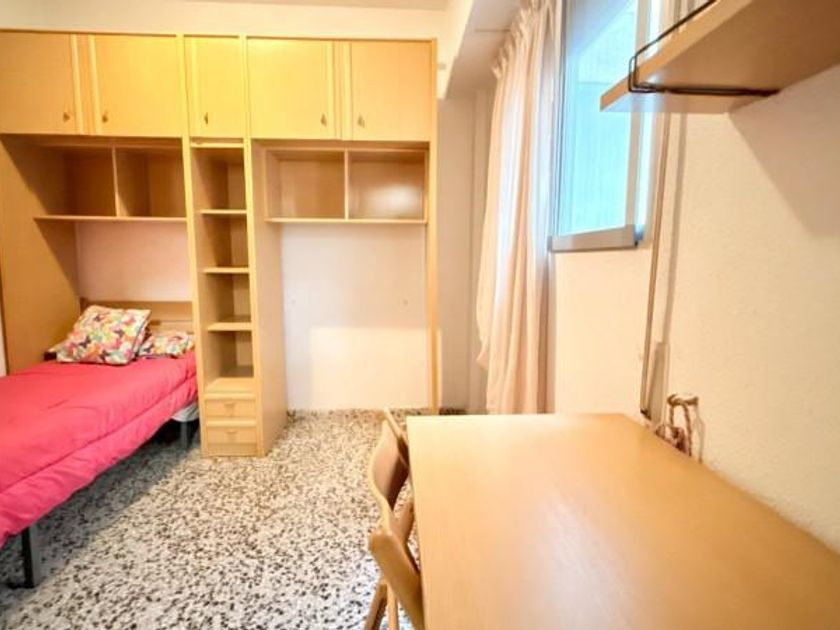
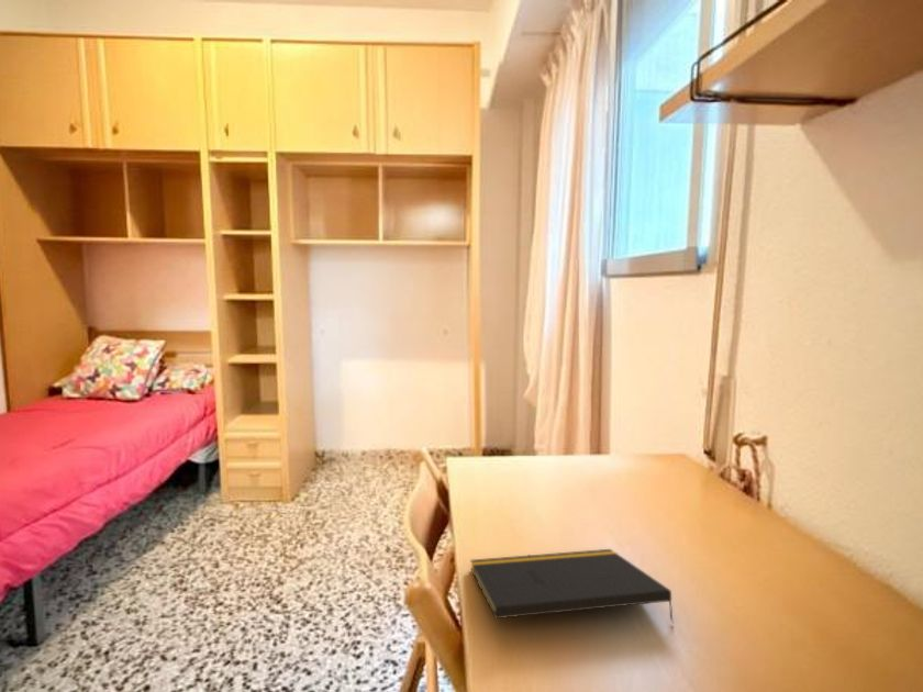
+ notepad [469,548,675,624]
